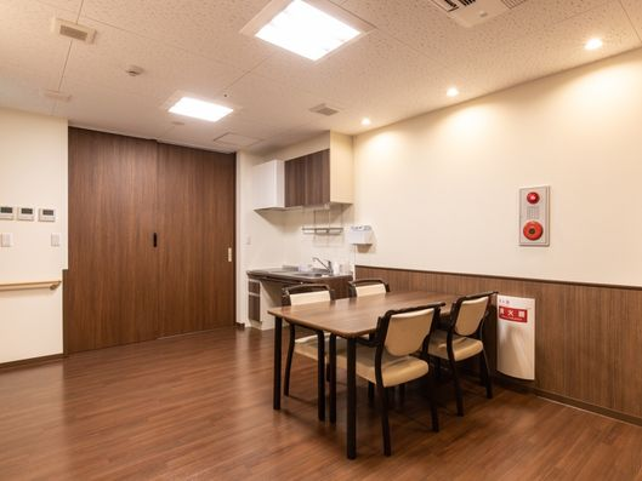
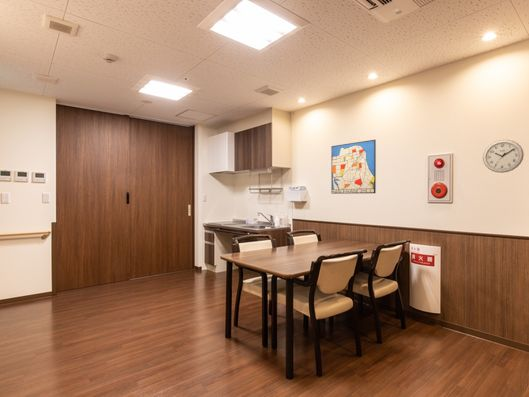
+ wall art [330,139,377,195]
+ wall clock [482,139,525,174]
